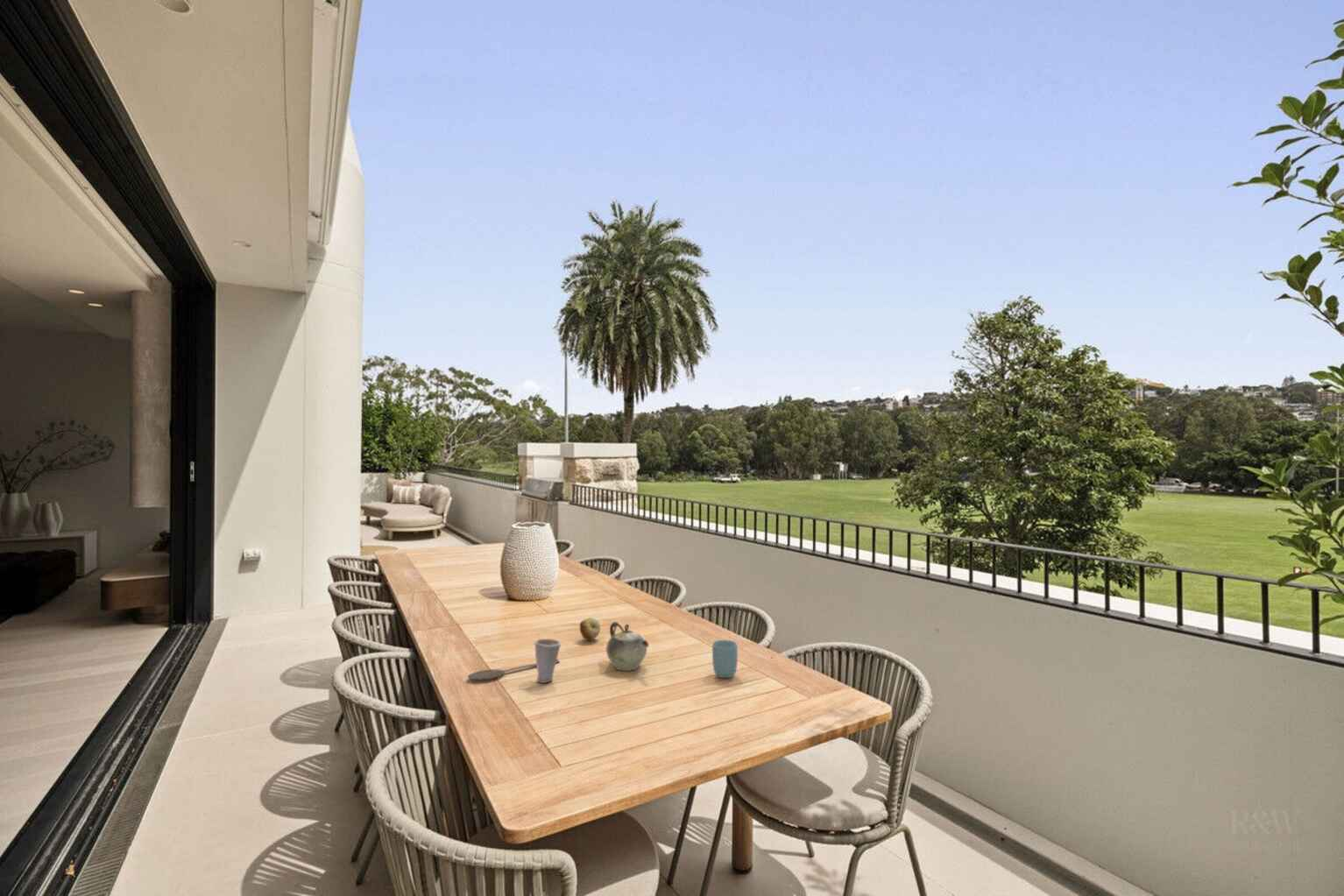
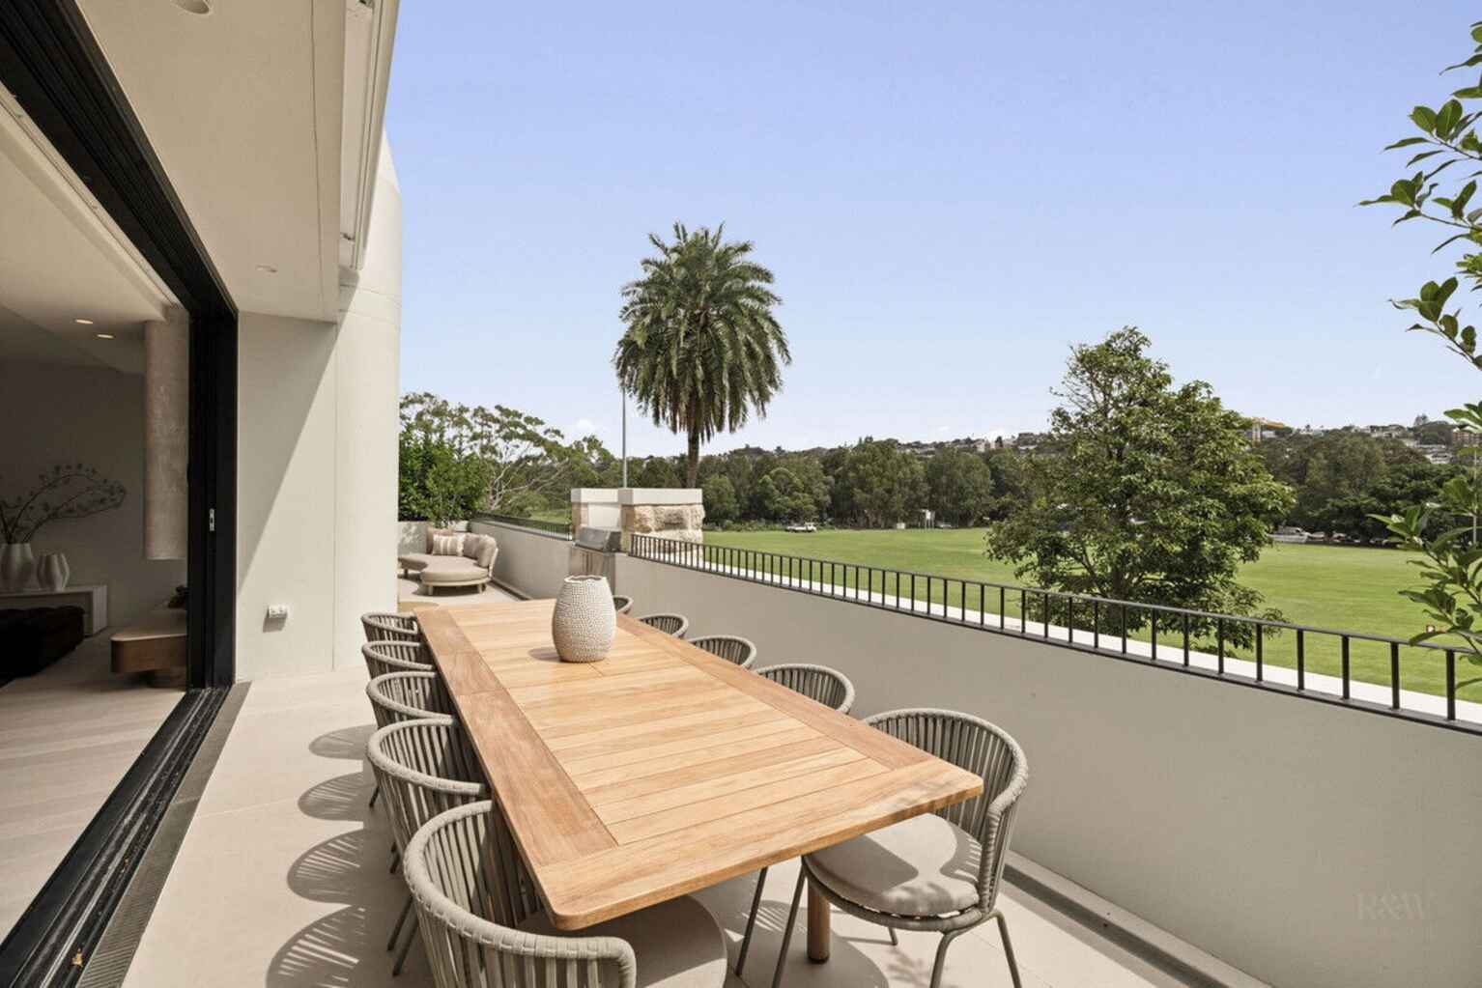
- fruit [579,617,601,641]
- cup [711,639,739,679]
- cup [534,638,562,684]
- teapot [605,621,649,672]
- wooden spoon [467,659,561,681]
